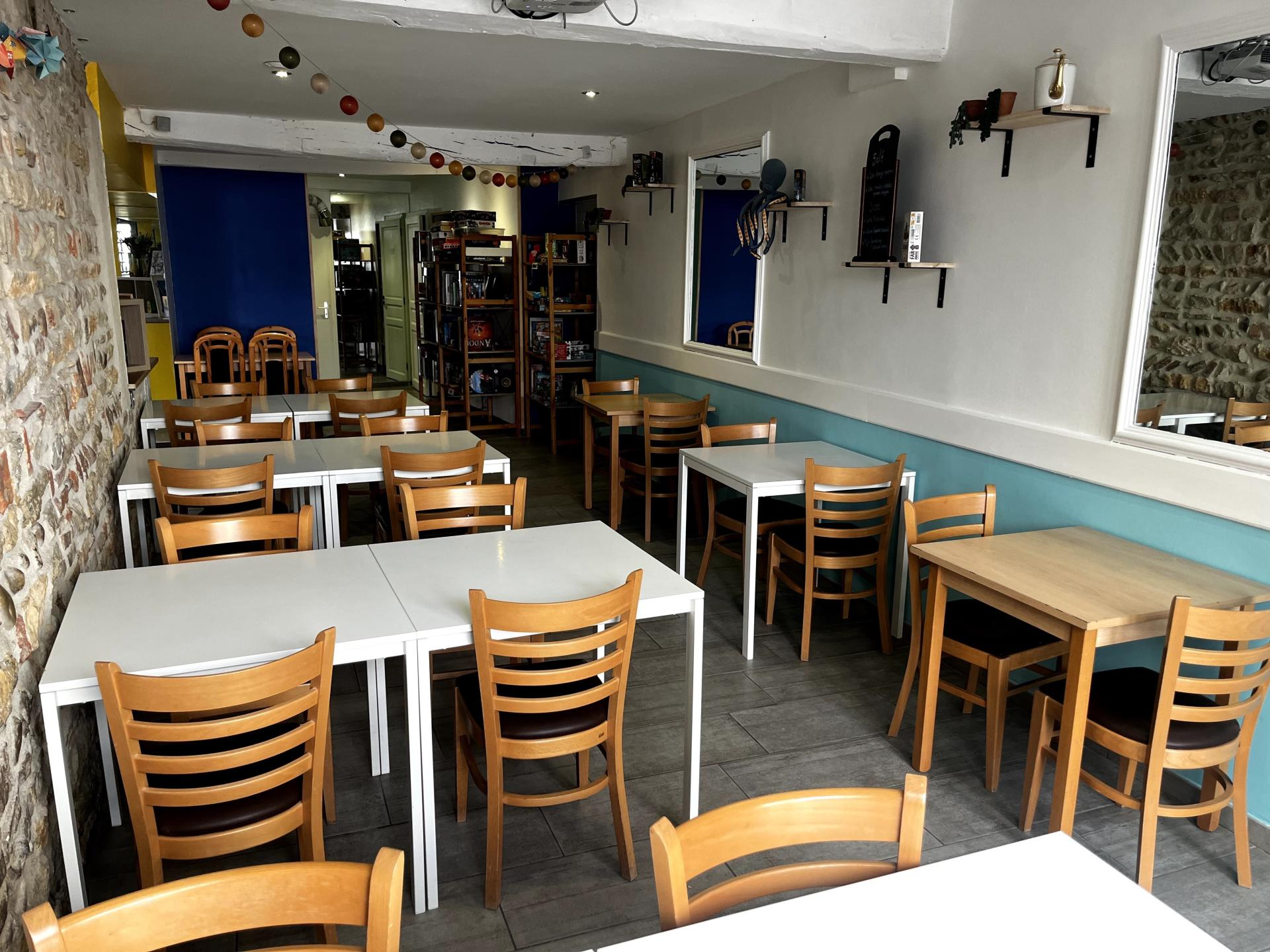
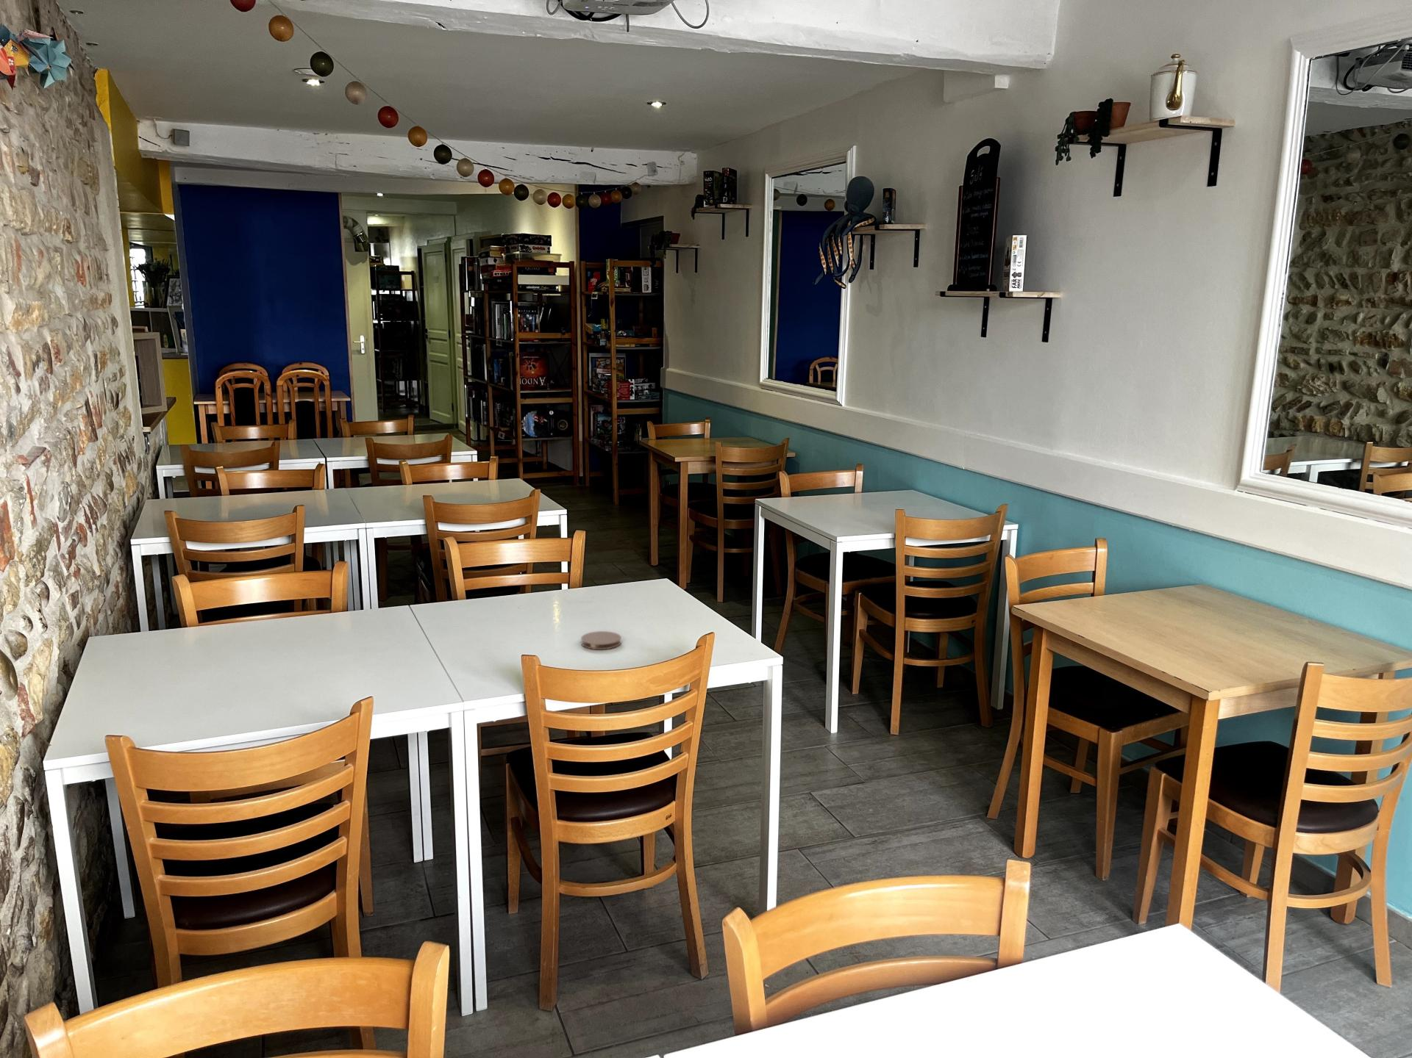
+ coaster [580,630,623,650]
